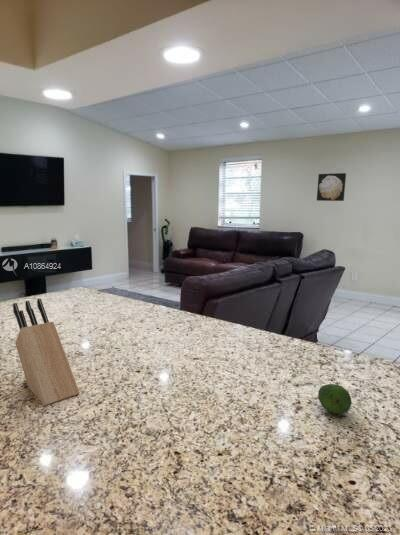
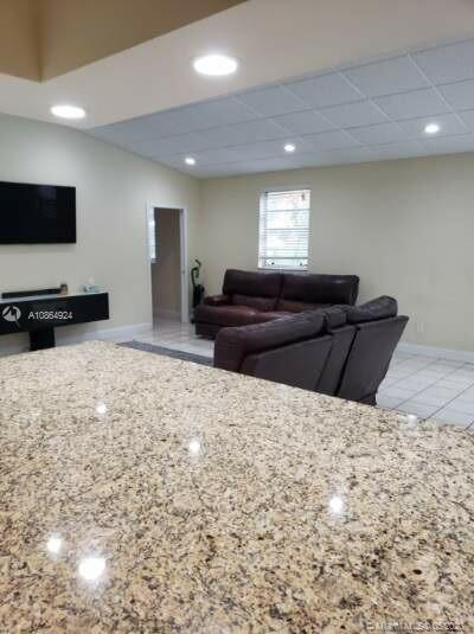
- wall art [316,172,347,202]
- knife block [12,298,80,406]
- fruit [317,383,352,415]
